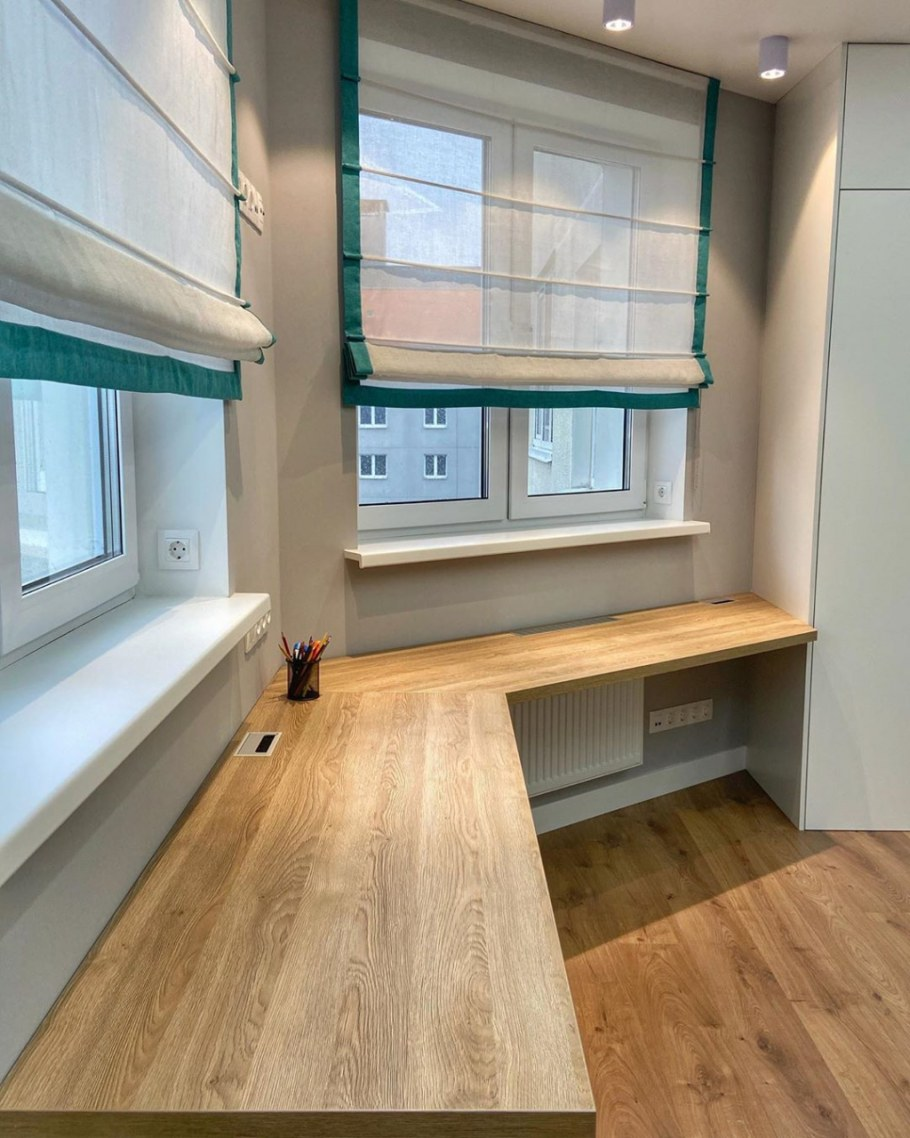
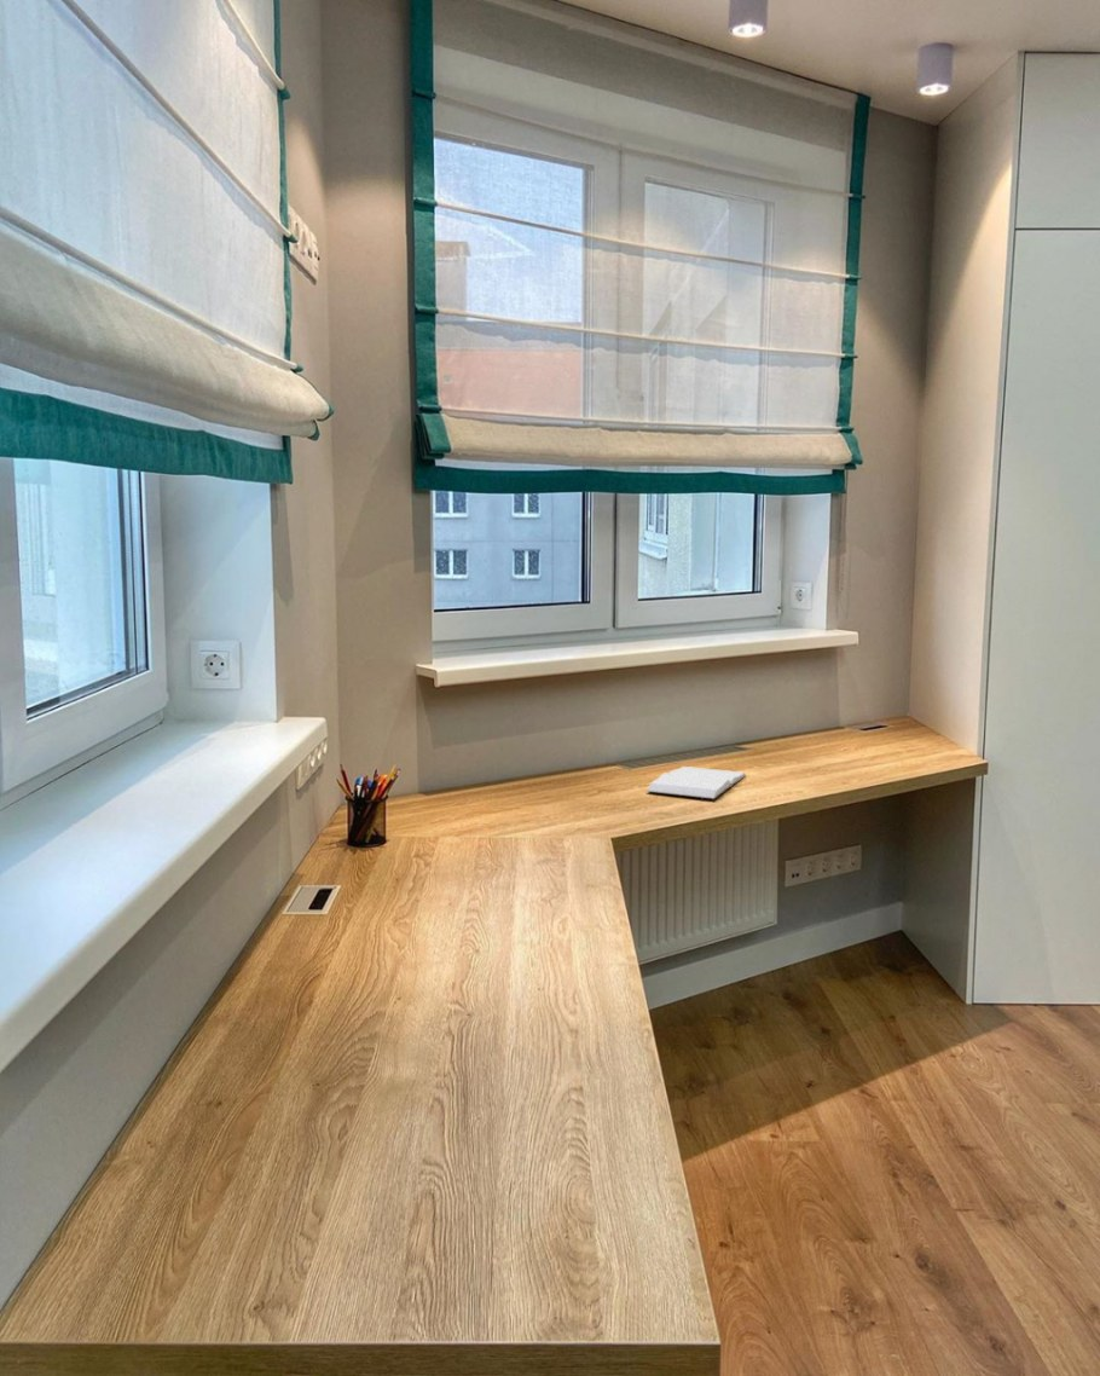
+ book [645,765,747,800]
